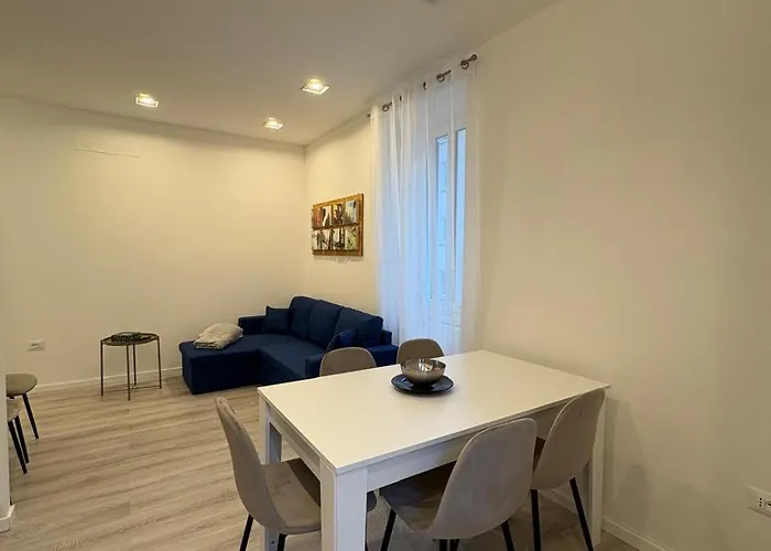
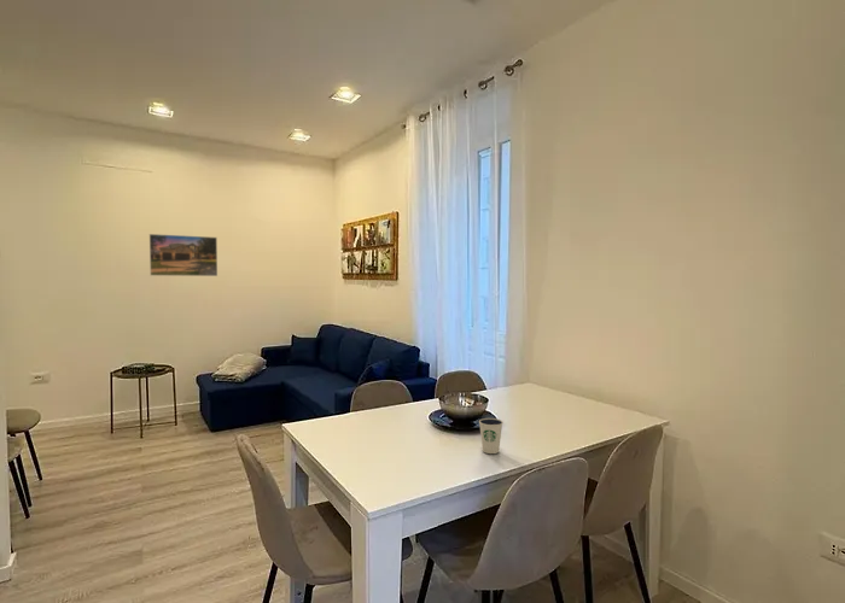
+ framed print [148,233,218,277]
+ dixie cup [478,417,503,455]
